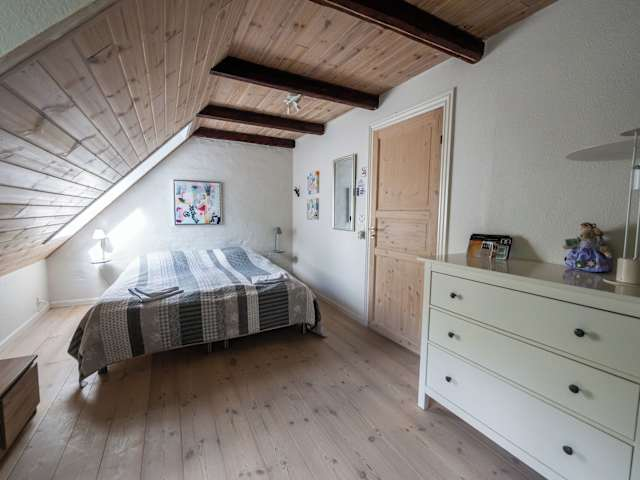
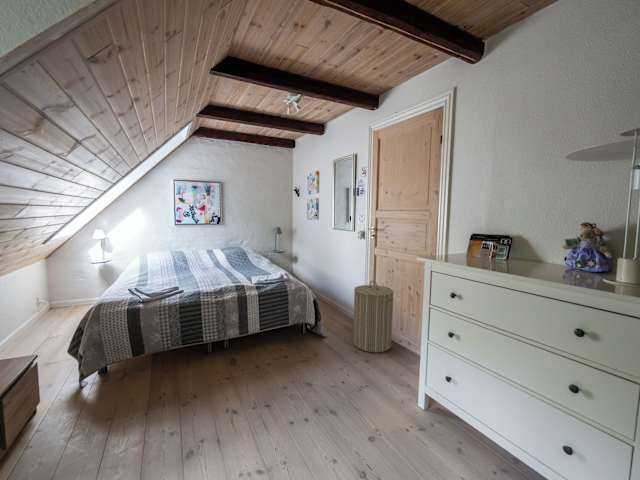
+ laundry hamper [352,280,395,353]
